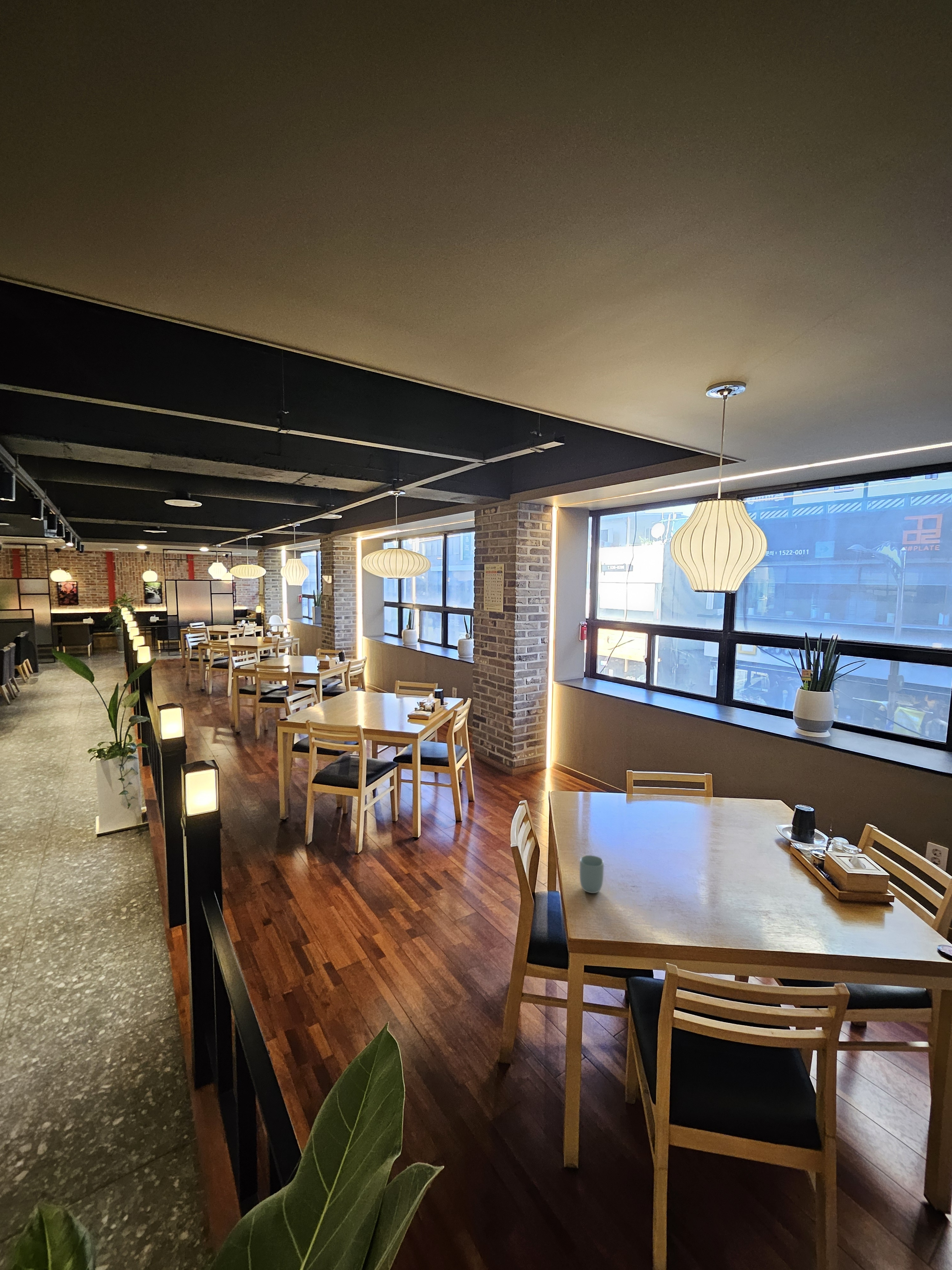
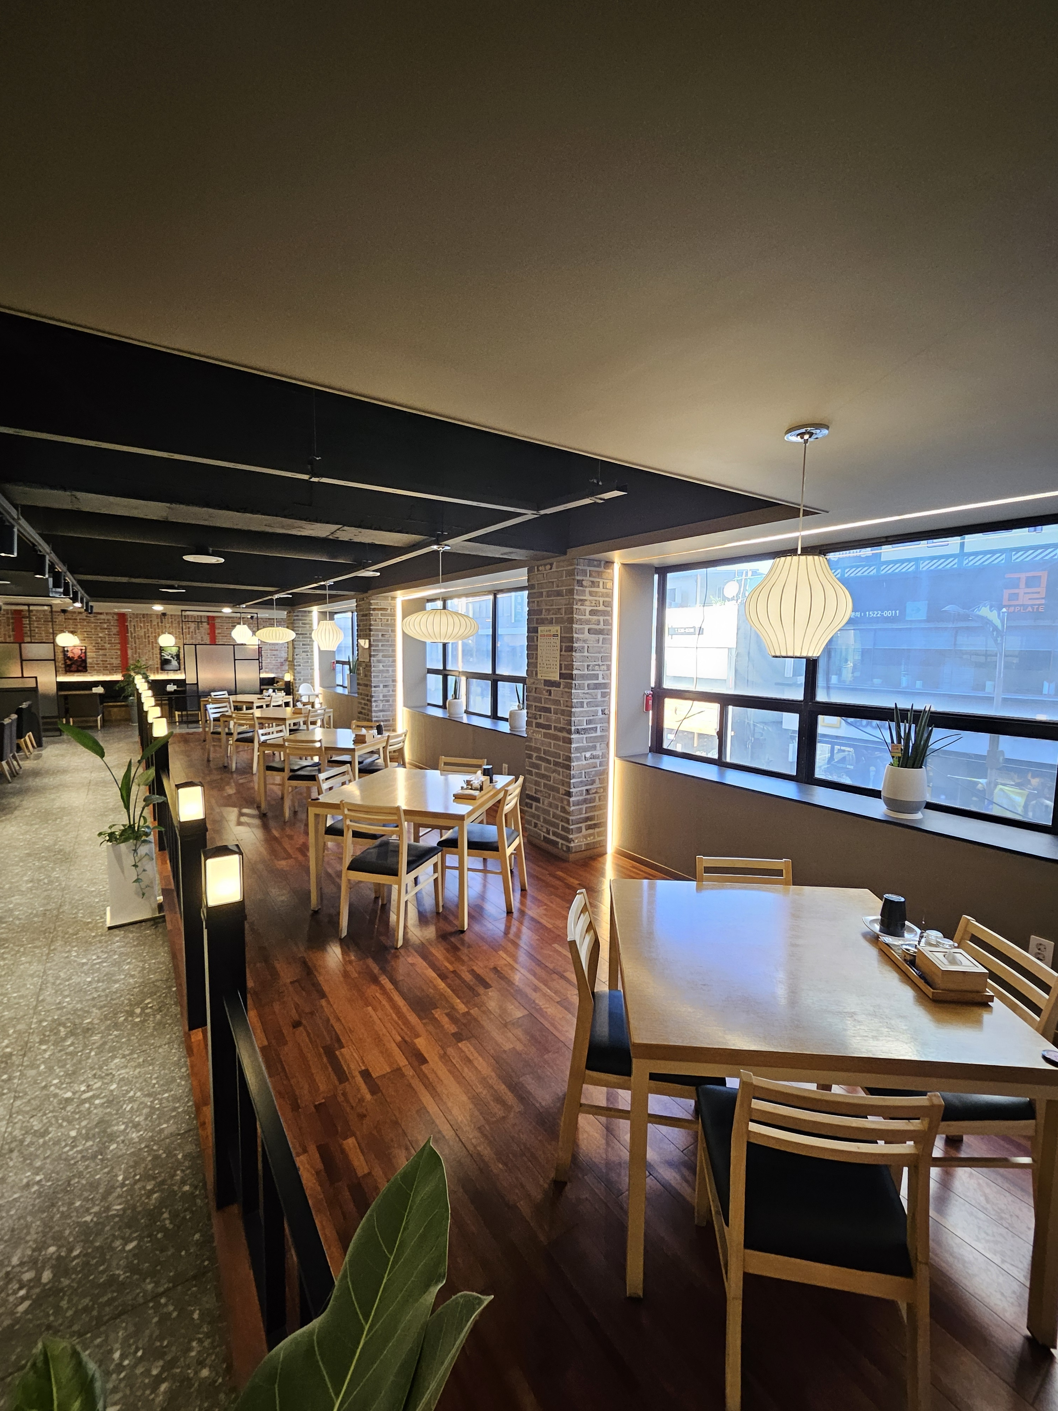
- cup [579,855,604,893]
